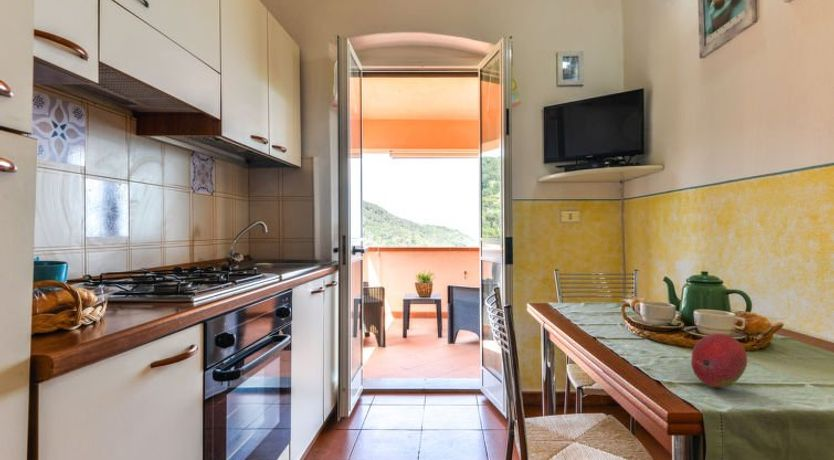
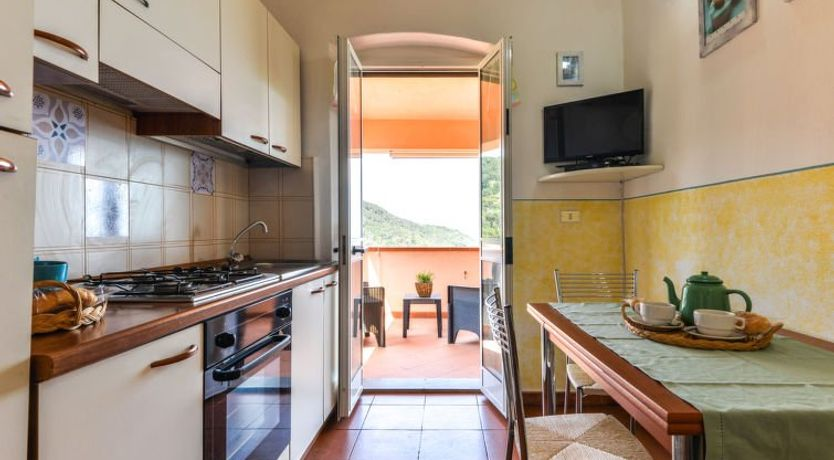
- fruit [690,332,748,388]
